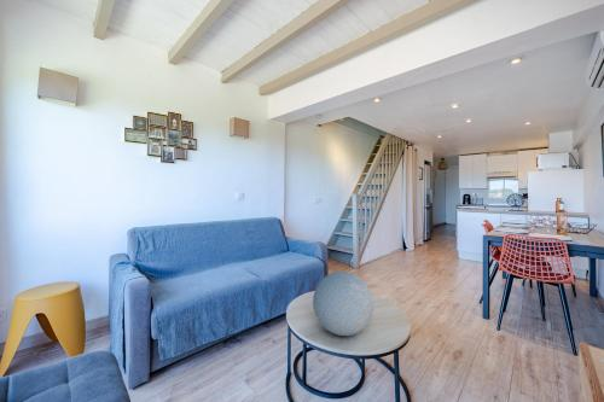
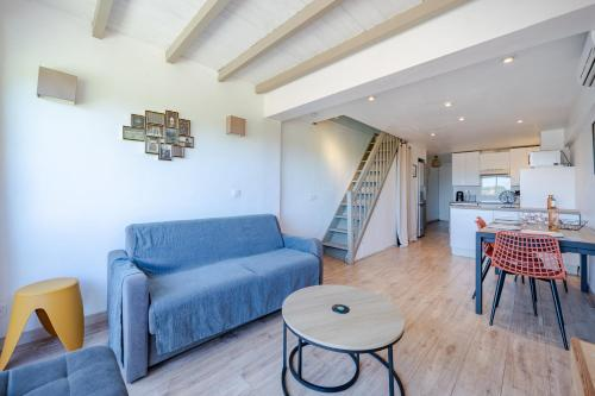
- decorative orb [312,270,374,337]
